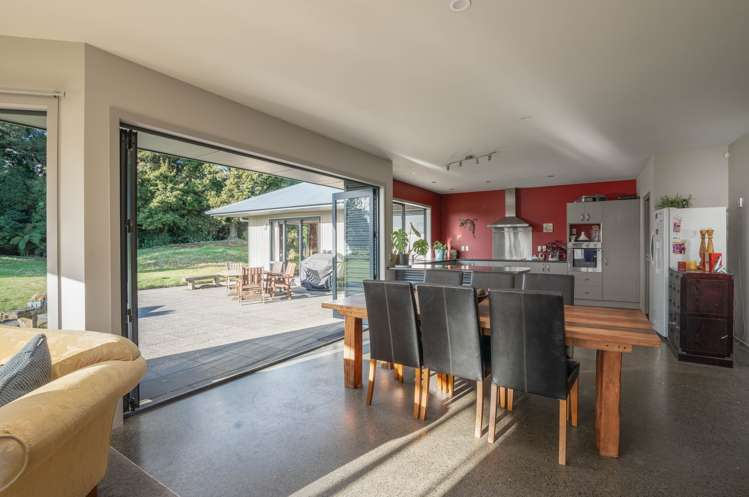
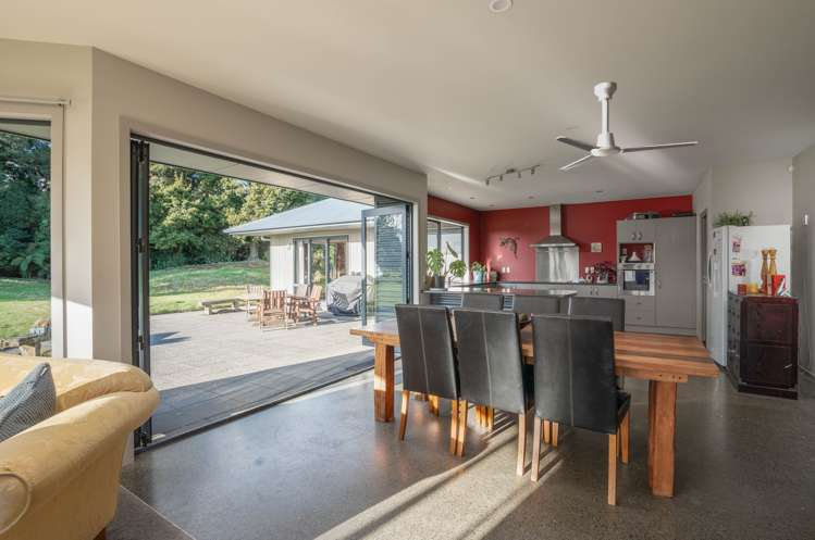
+ ceiling fan [555,80,697,171]
